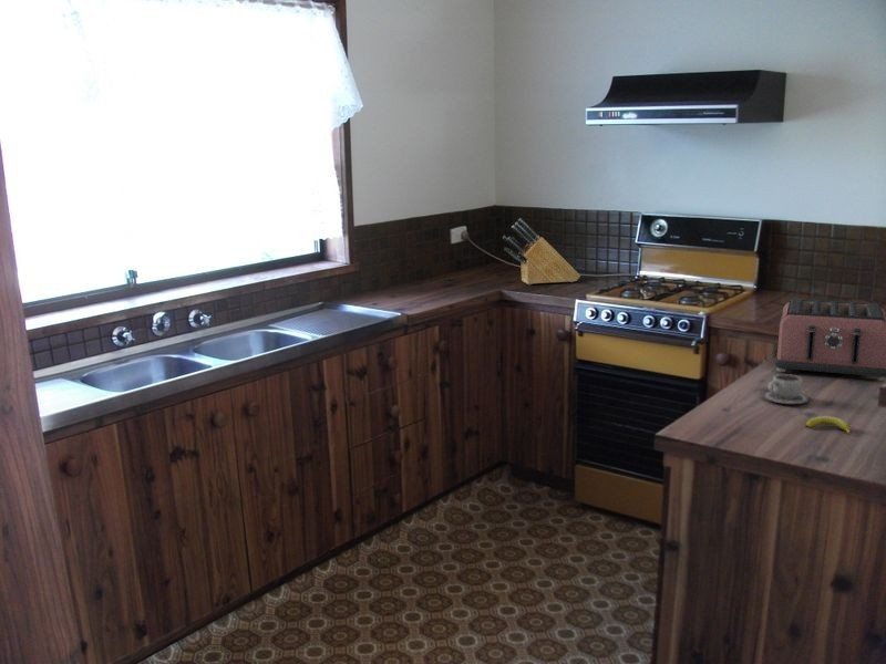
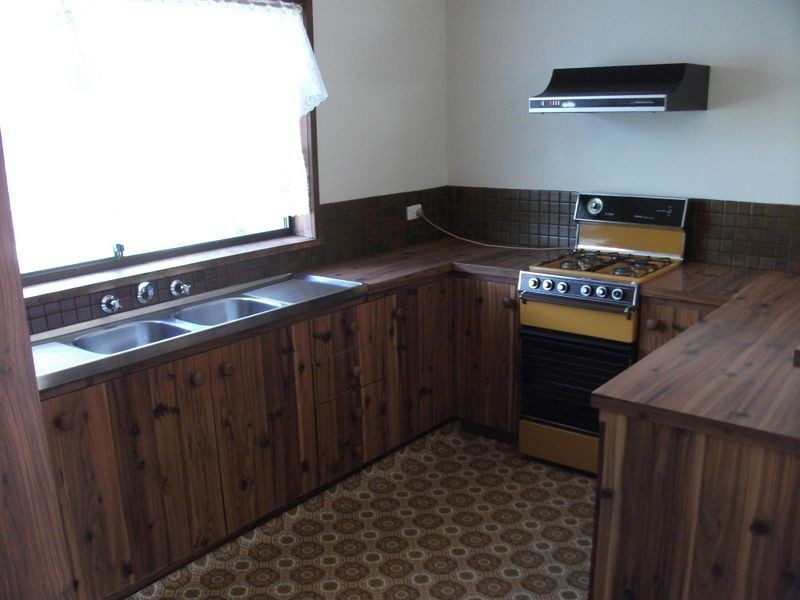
- knife block [502,217,581,286]
- toaster [774,298,886,382]
- banana [805,415,852,436]
- cup [761,373,811,405]
